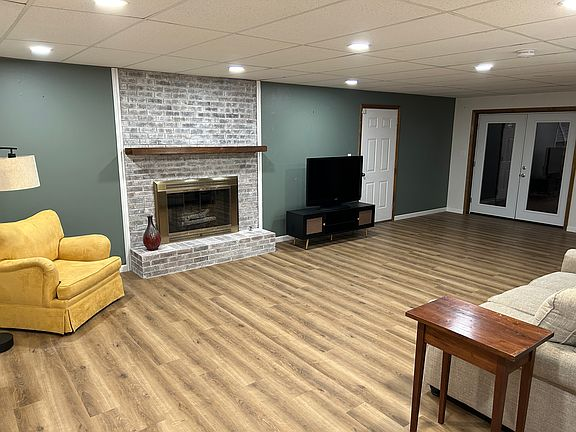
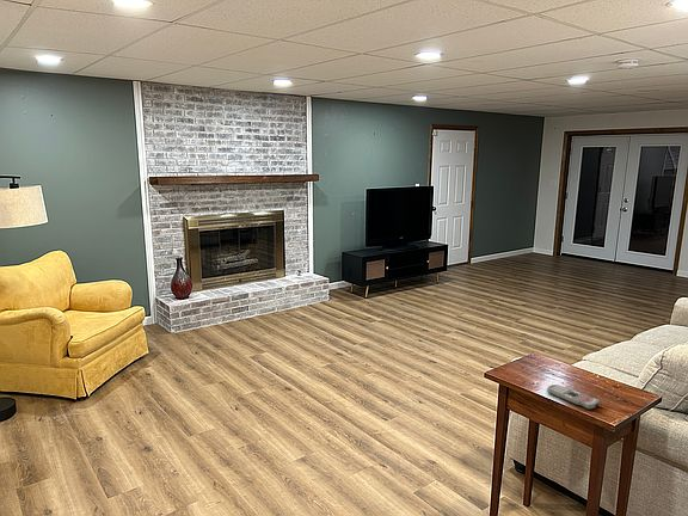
+ remote control [546,383,601,411]
